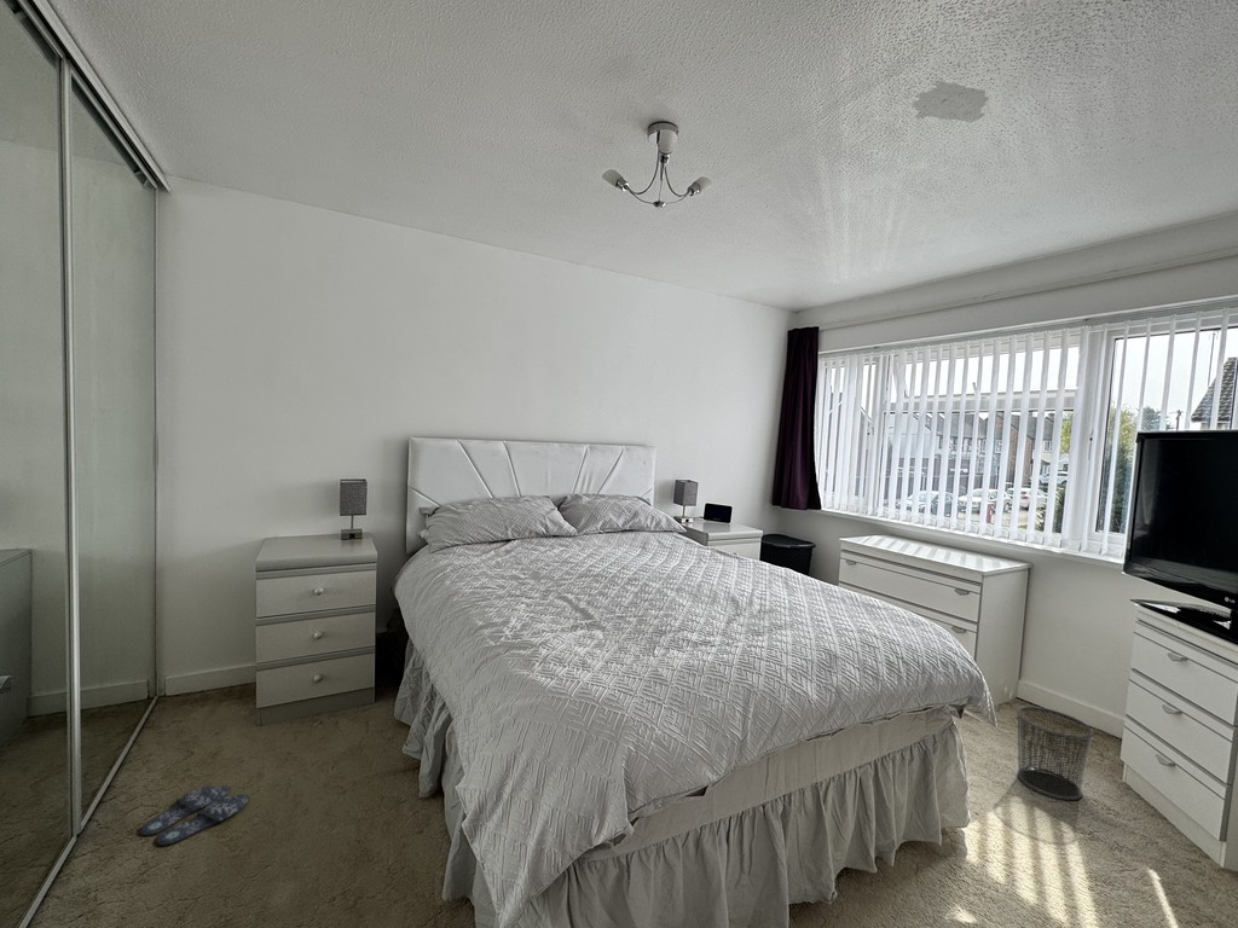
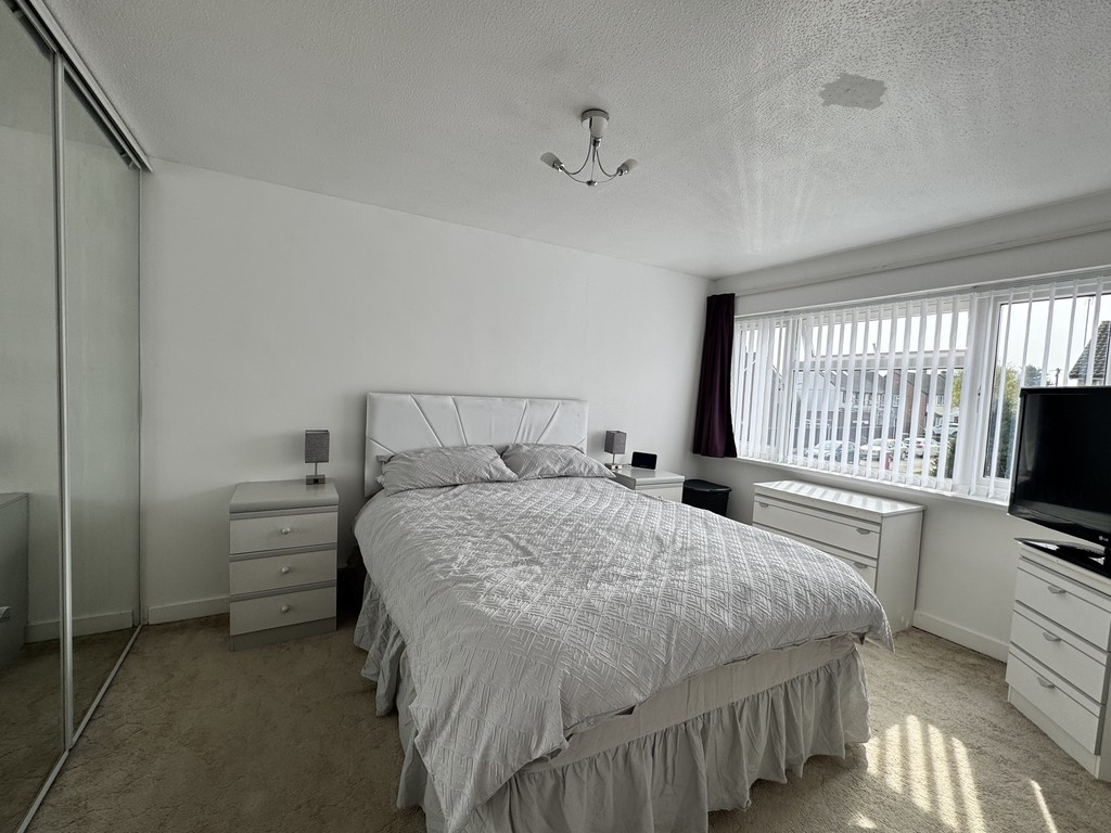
- slippers [138,784,250,847]
- waste bin [1016,706,1095,801]
